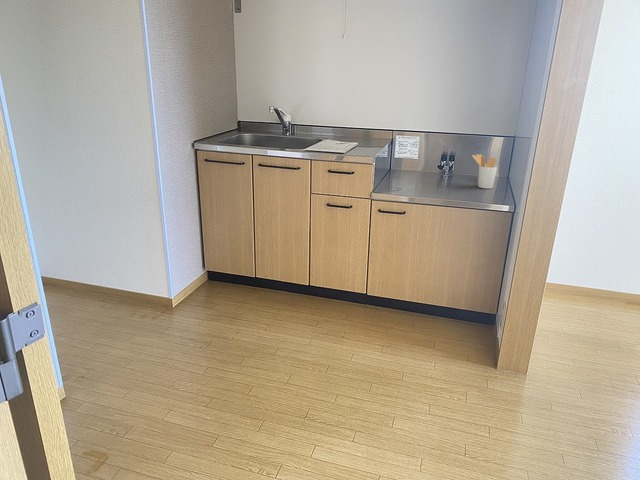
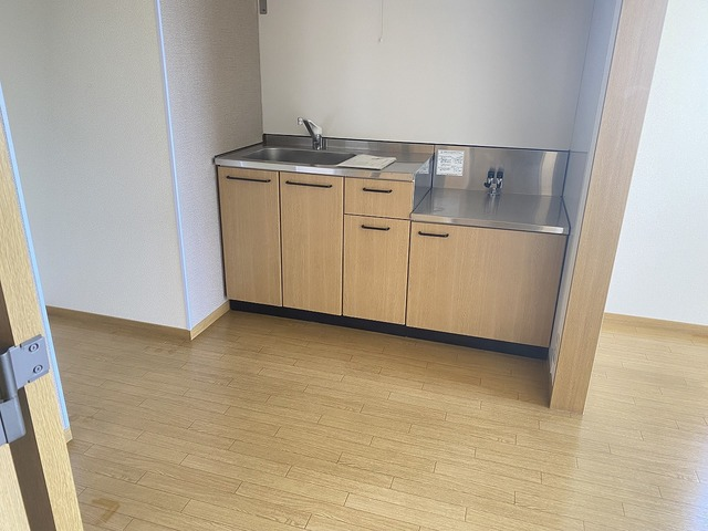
- utensil holder [471,153,498,190]
